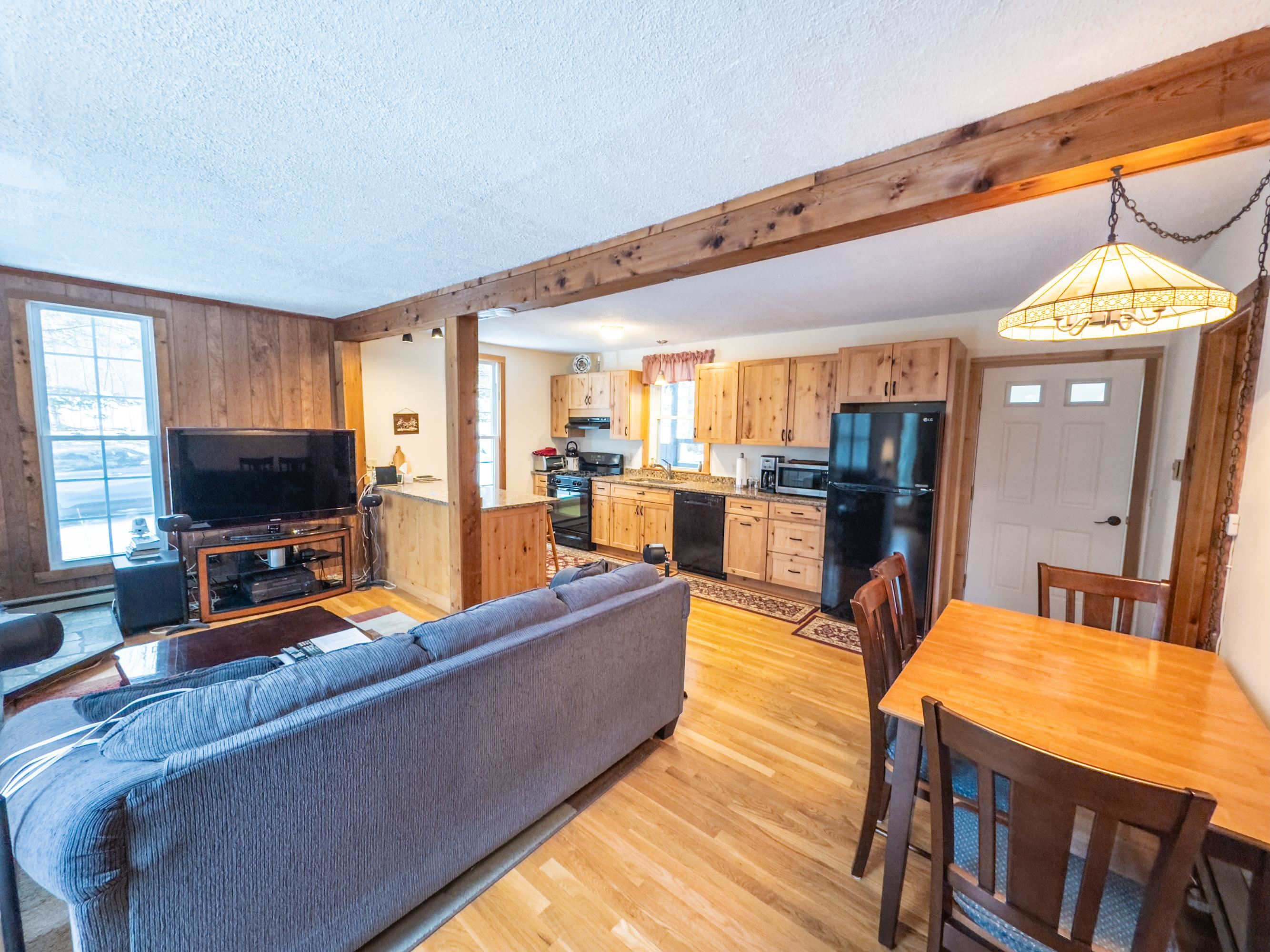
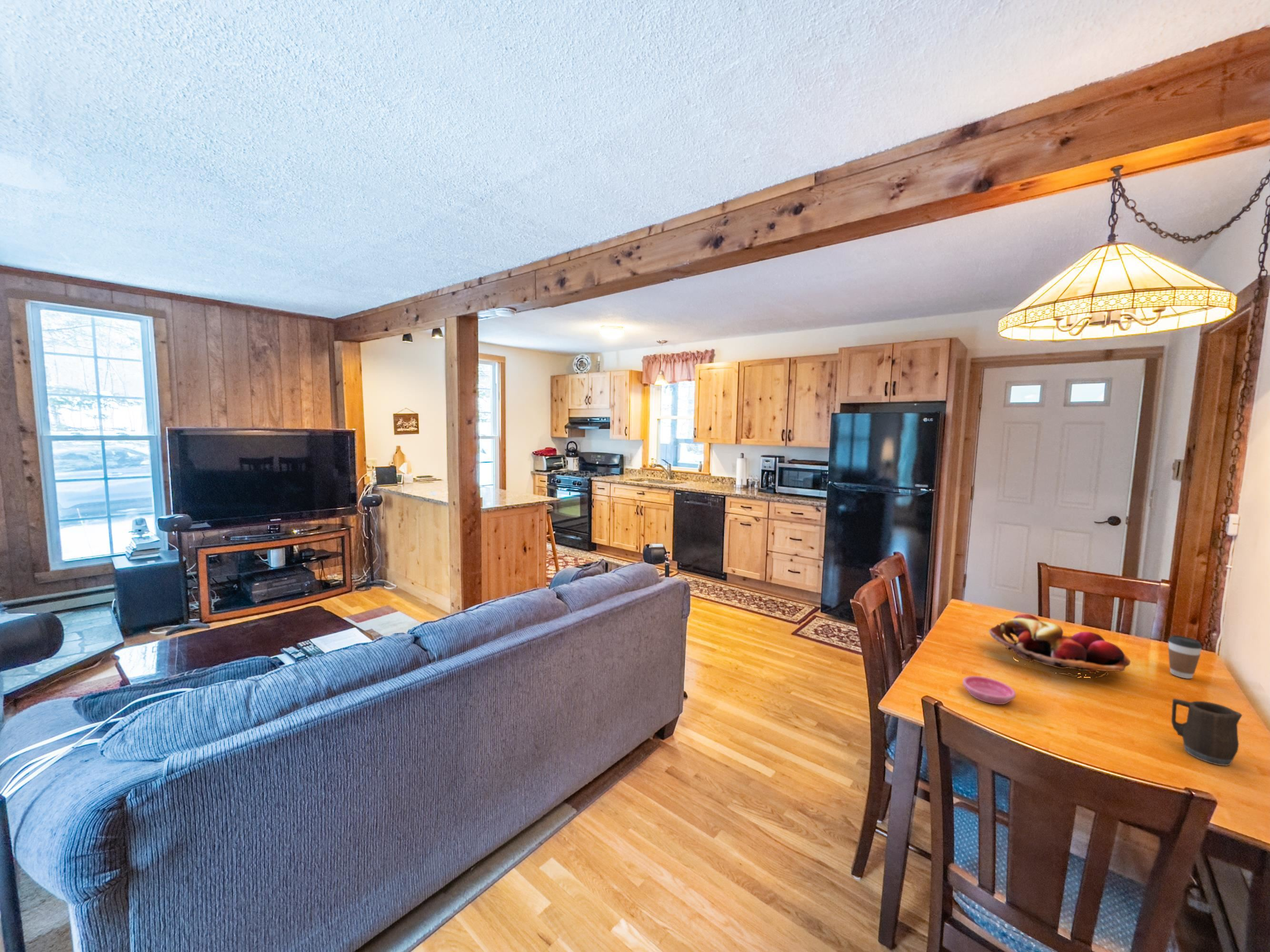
+ coffee cup [1168,635,1203,679]
+ fruit basket [989,614,1131,678]
+ saucer [962,675,1016,705]
+ mug [1171,698,1243,766]
